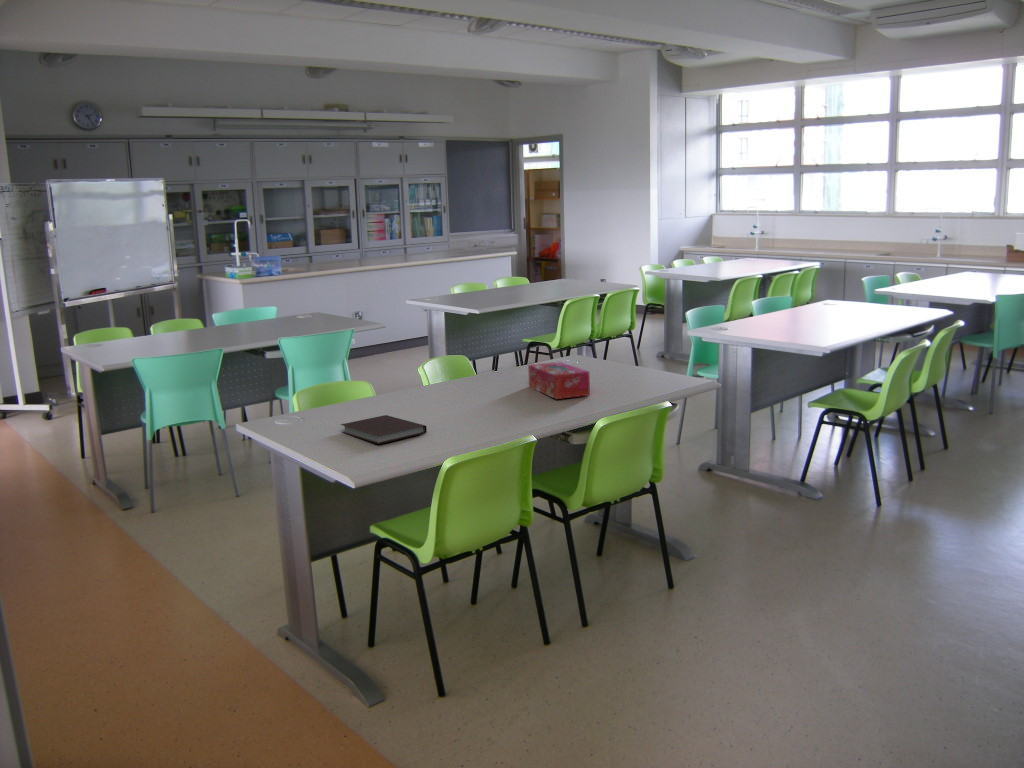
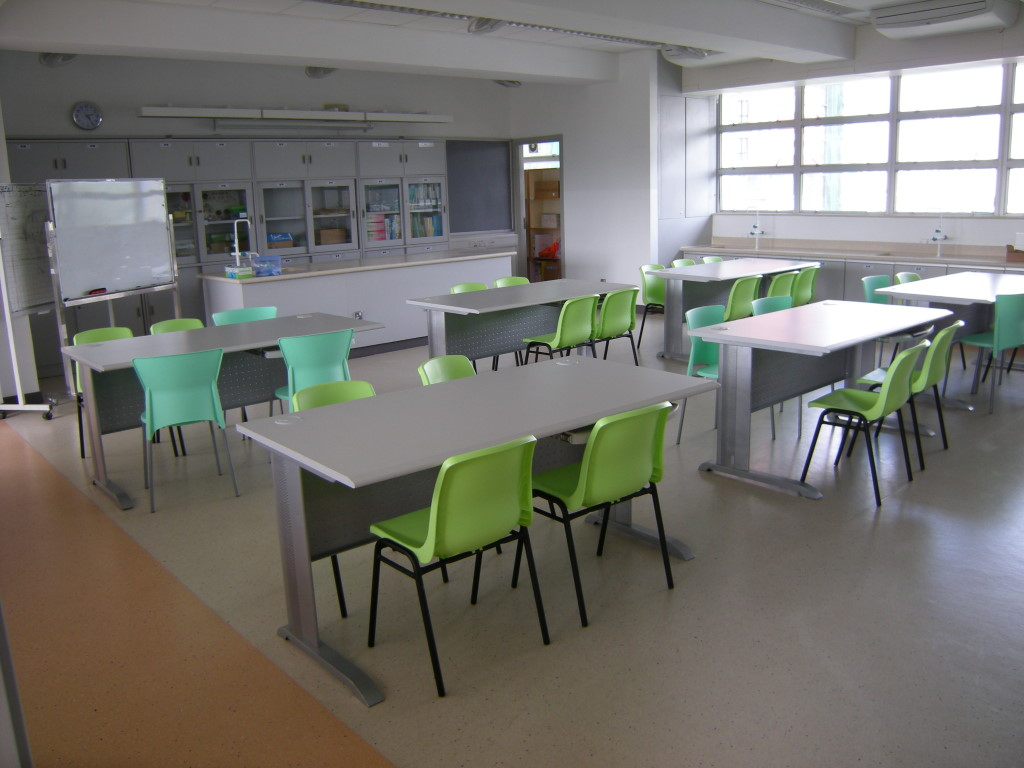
- notebook [339,414,428,445]
- tissue box [527,361,591,400]
